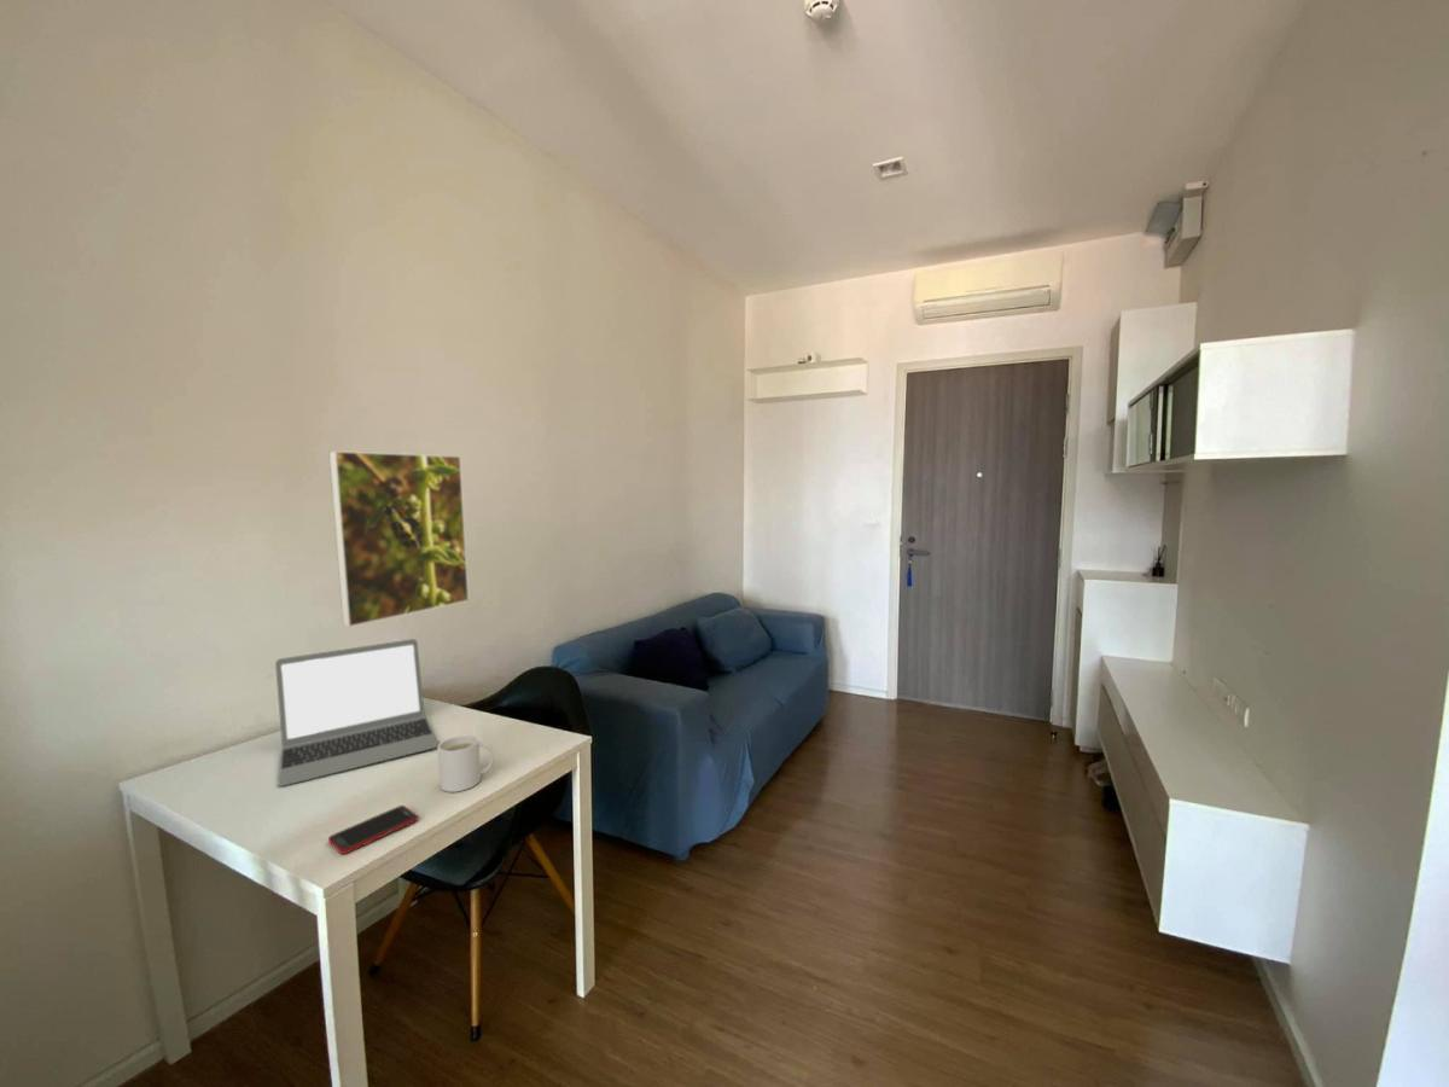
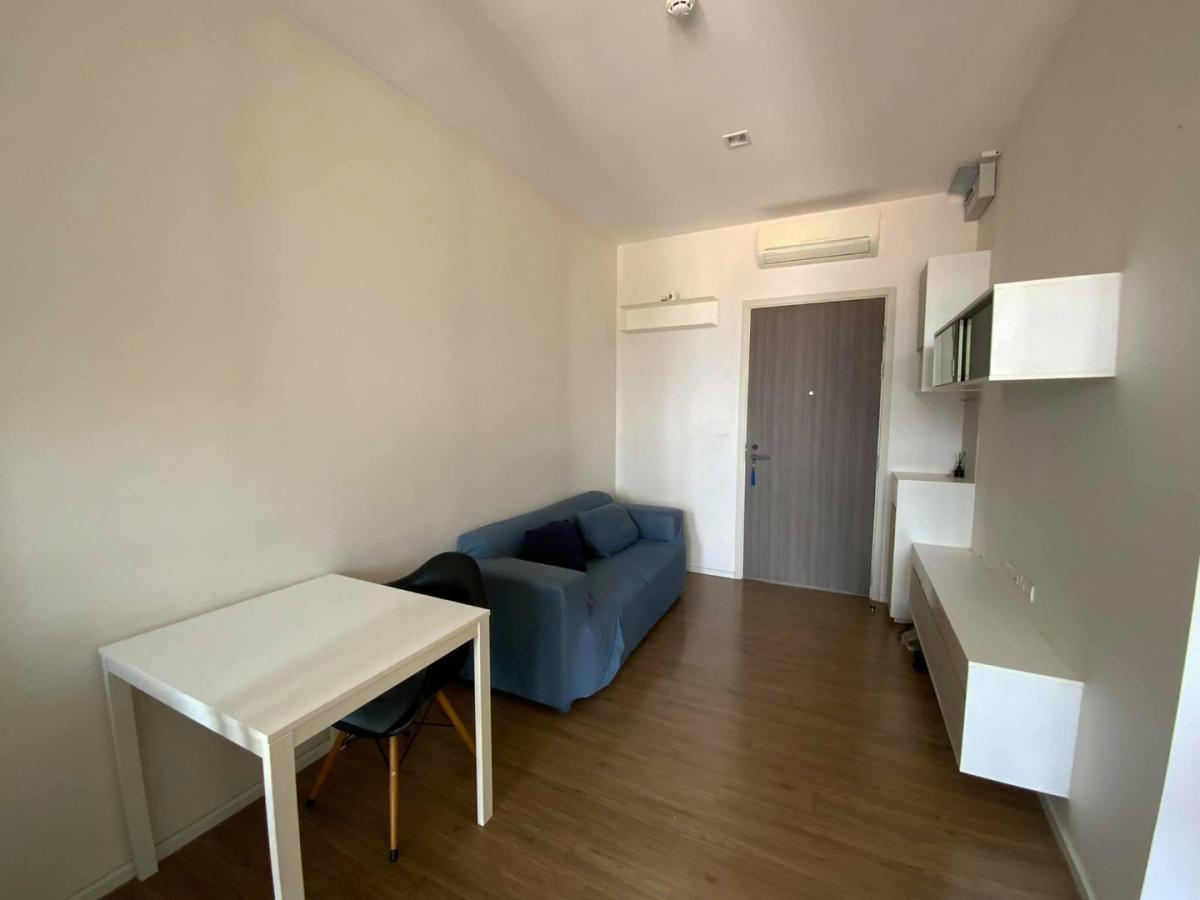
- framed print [327,449,470,628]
- cell phone [327,804,419,855]
- laptop [274,638,440,787]
- mug [437,734,495,794]
